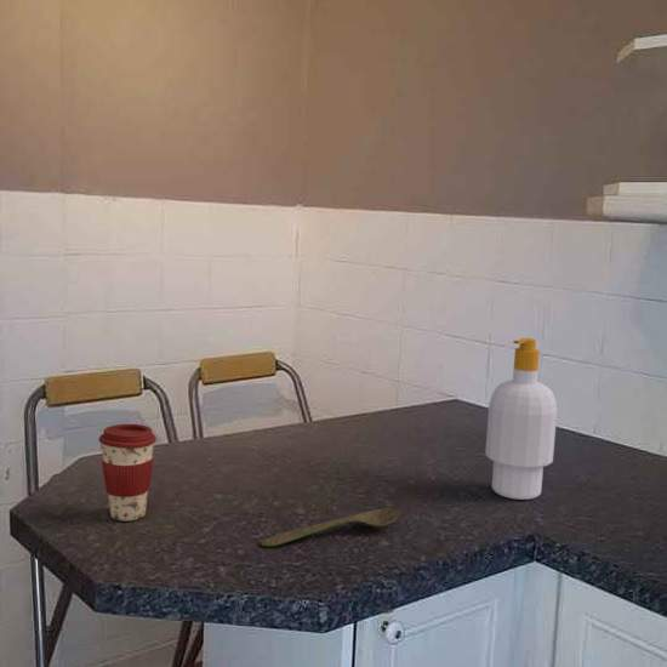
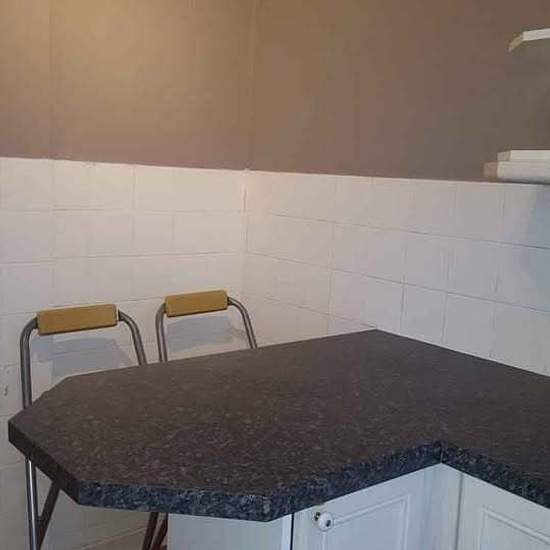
- soap bottle [484,337,558,501]
- coffee cup [97,423,158,523]
- spoon [260,507,400,548]
